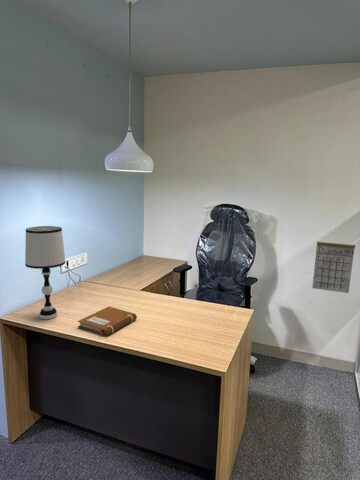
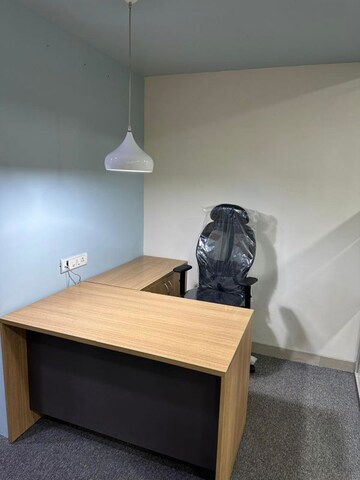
- table lamp [24,225,66,320]
- calendar [311,231,356,294]
- notebook [77,306,138,337]
